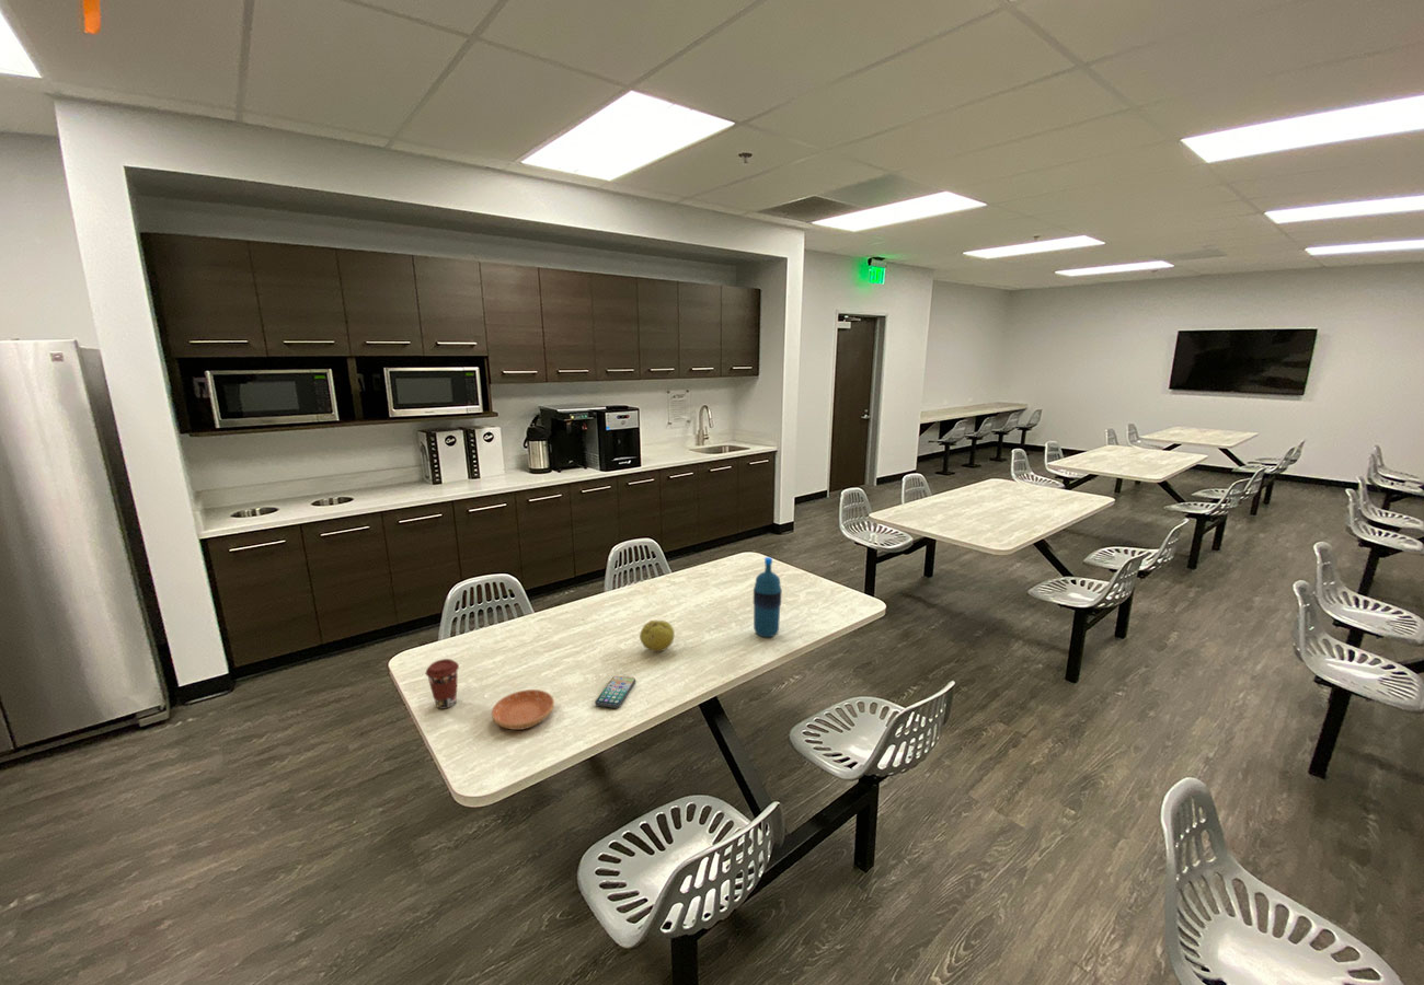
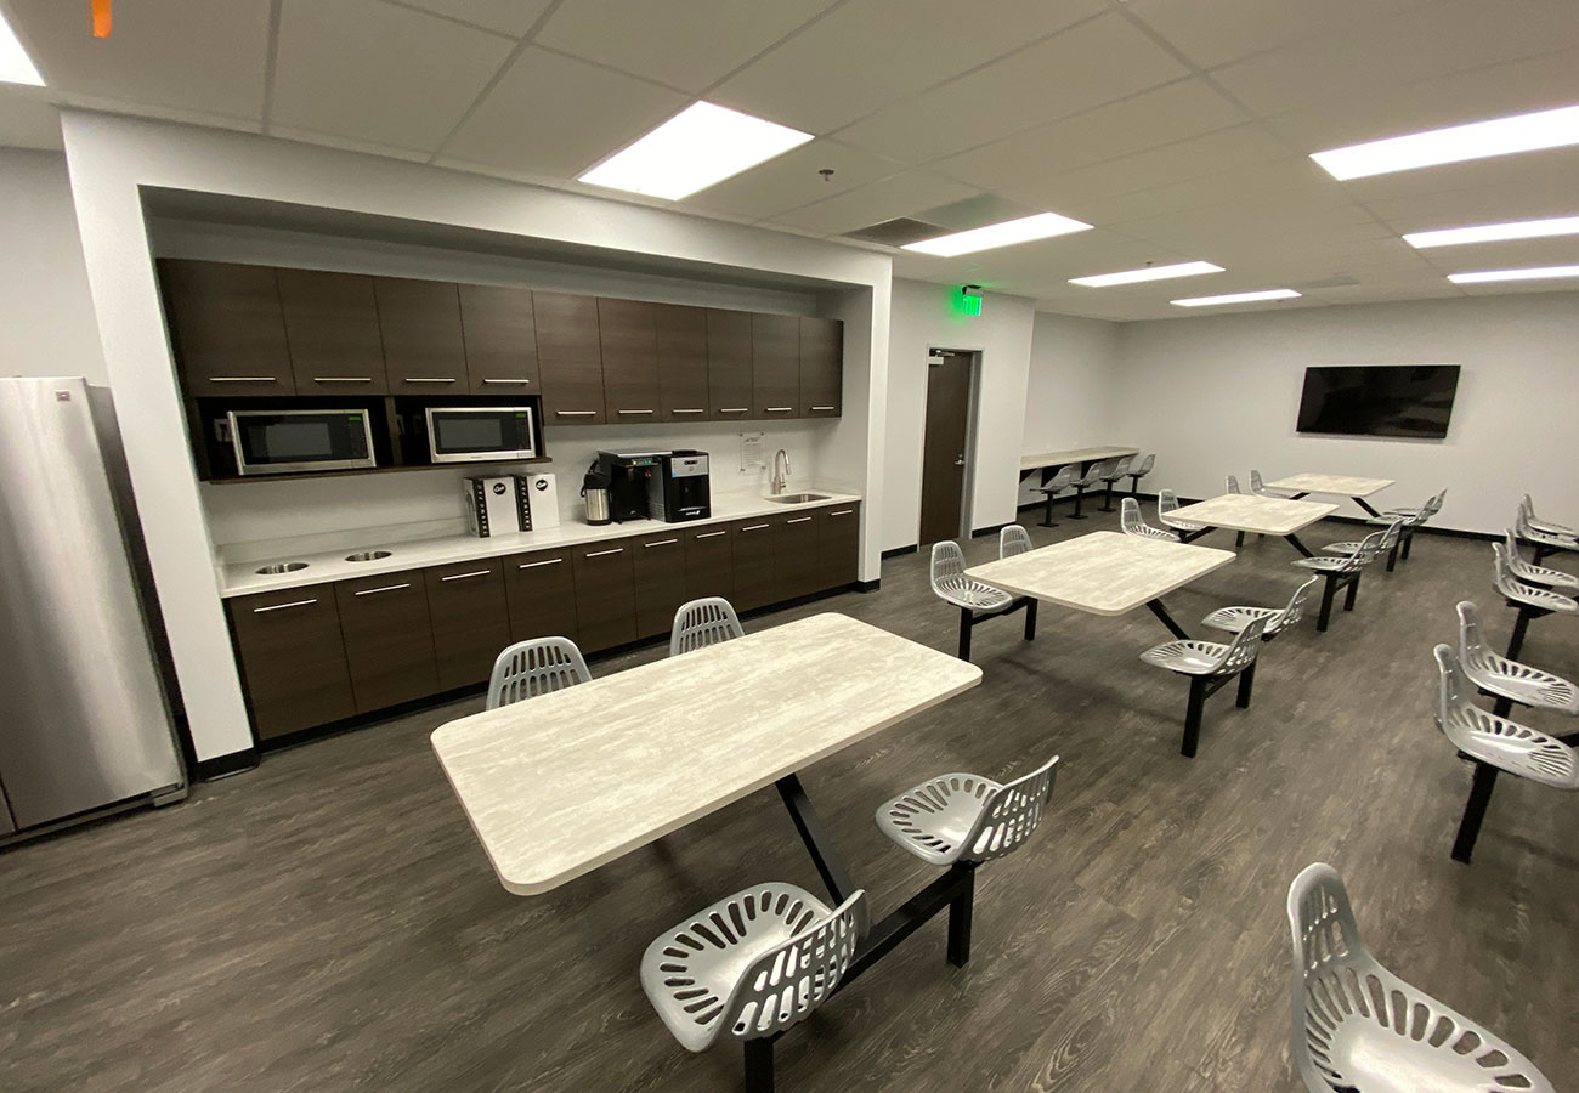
- saucer [491,688,555,731]
- water bottle [753,556,783,638]
- fruit [639,619,676,652]
- coffee cup [425,658,460,710]
- smartphone [594,675,636,709]
